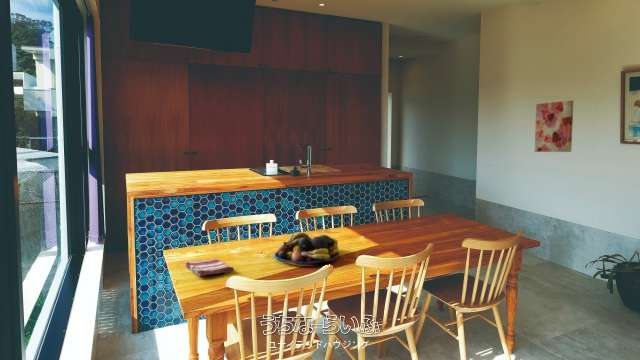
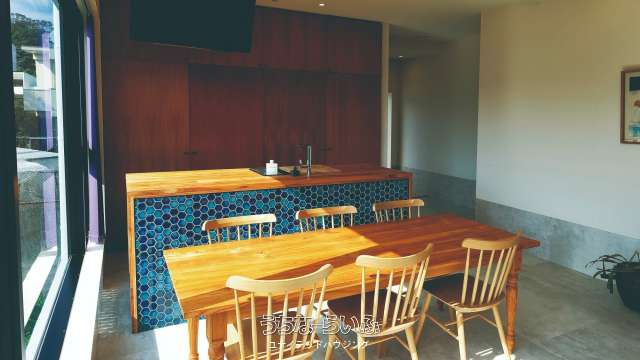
- dish towel [184,258,235,277]
- fruit bowl [273,232,341,265]
- wall art [534,99,574,153]
